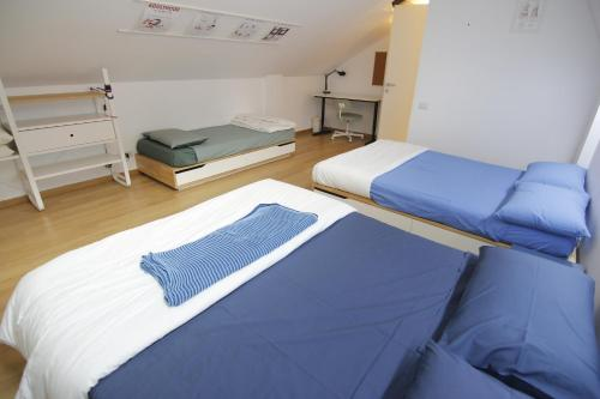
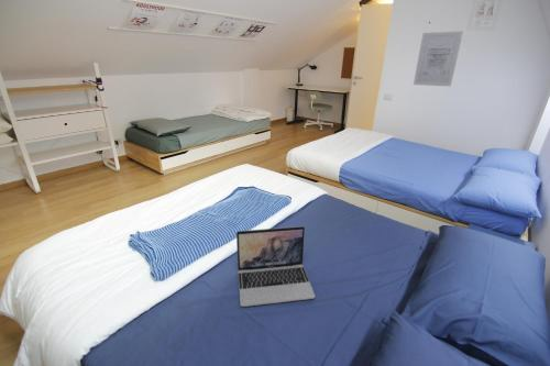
+ wall art [413,30,465,88]
+ laptop [235,225,316,308]
